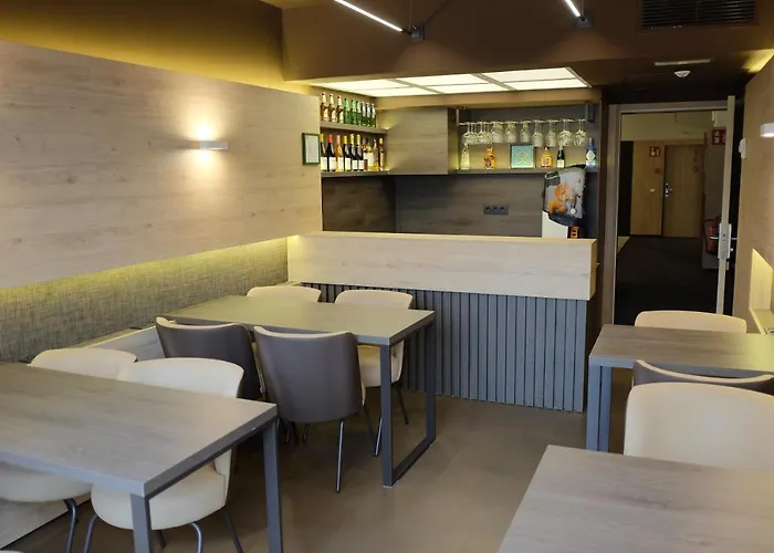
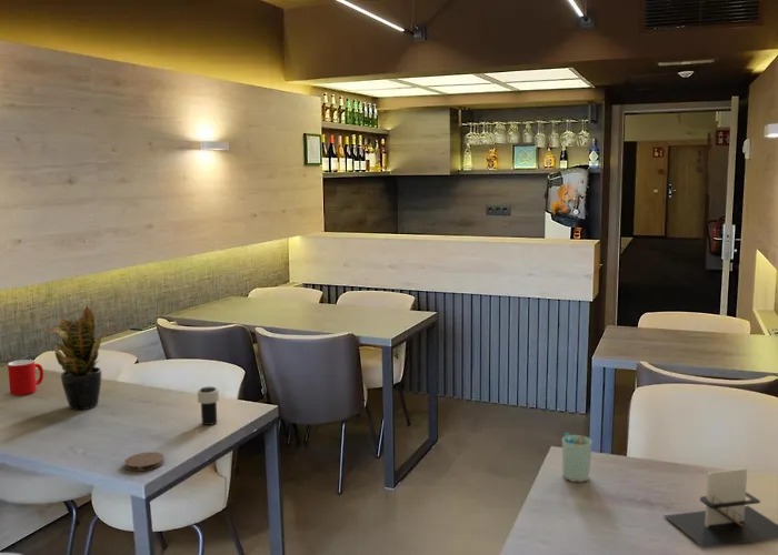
+ cup [7,359,44,396]
+ cup [561,432,592,483]
+ cup [196,385,220,426]
+ coaster [124,451,166,473]
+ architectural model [662,467,778,548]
+ potted plant [43,305,116,411]
